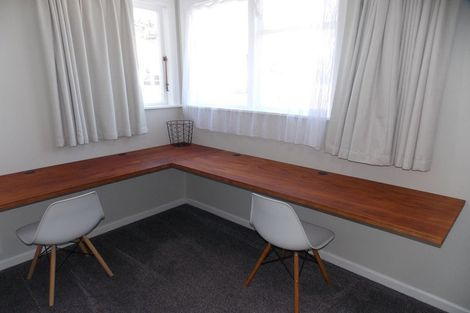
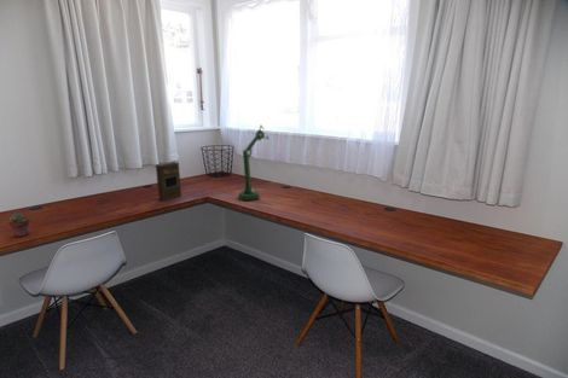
+ desk lamp [237,124,269,202]
+ potted succulent [7,213,31,238]
+ book [155,161,182,202]
